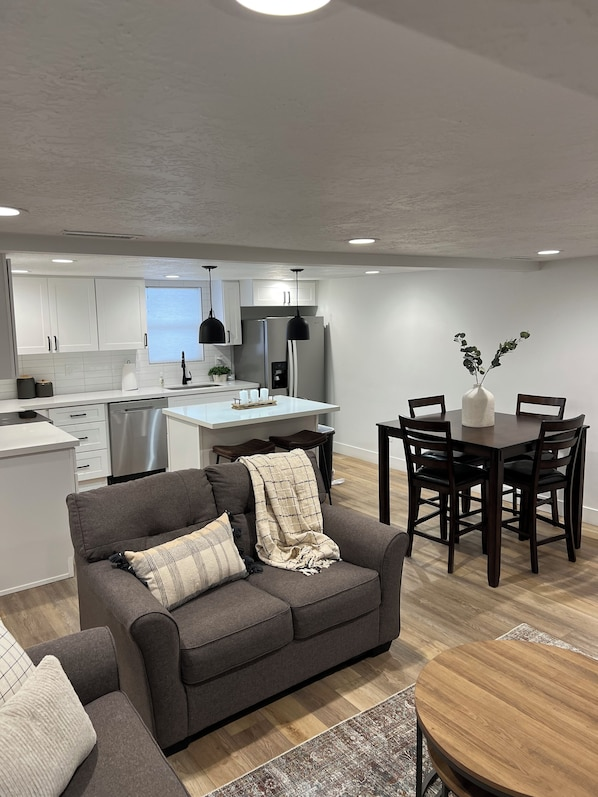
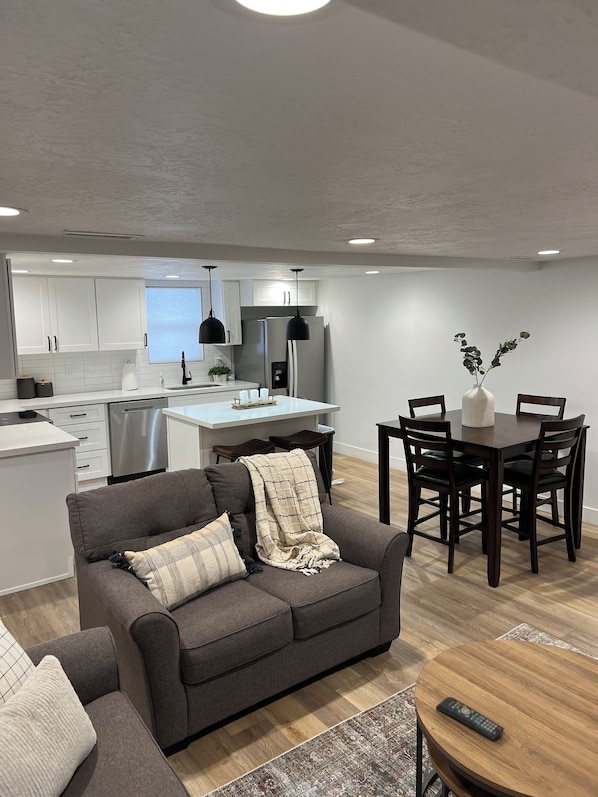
+ remote control [435,696,505,741]
